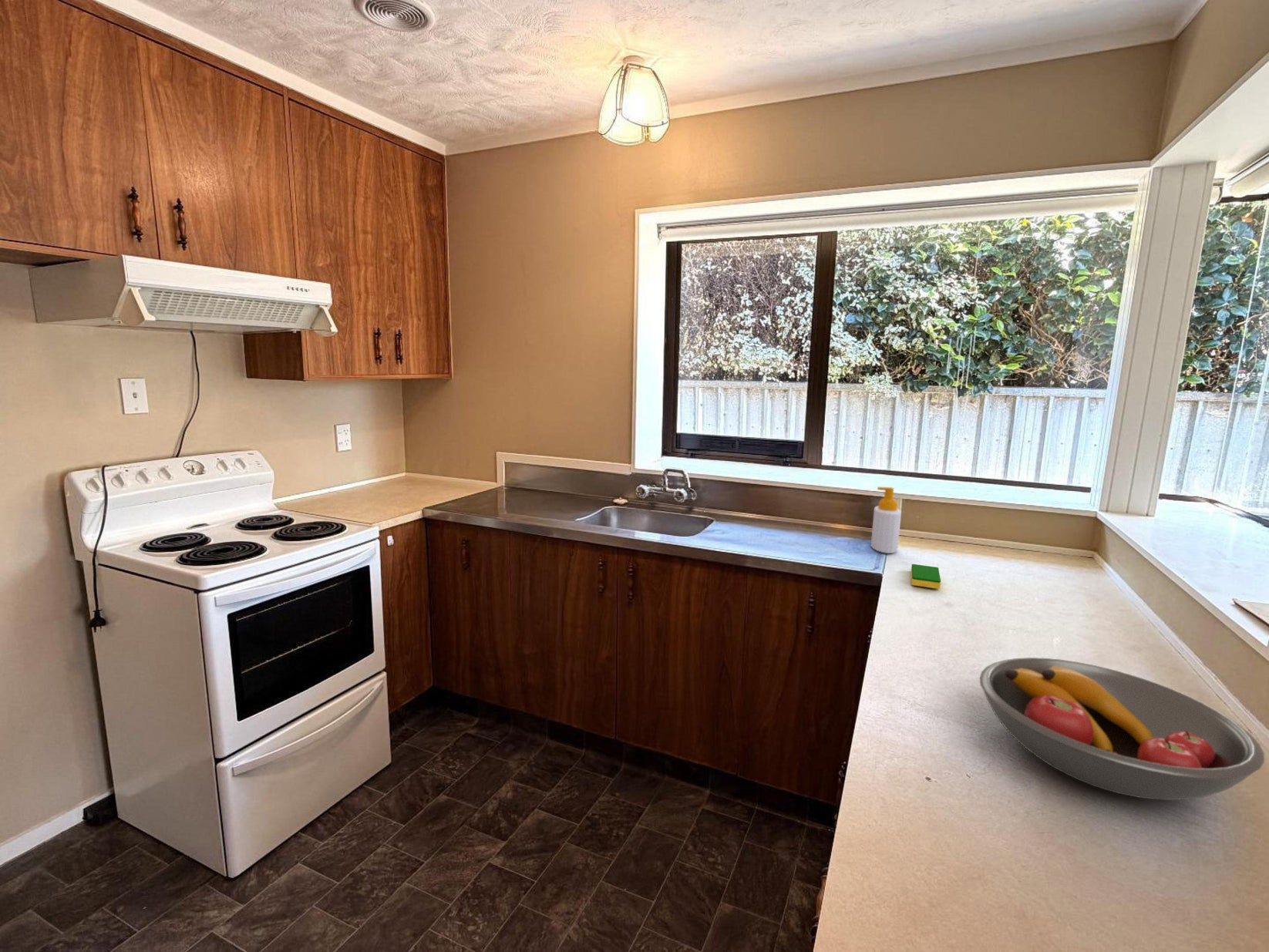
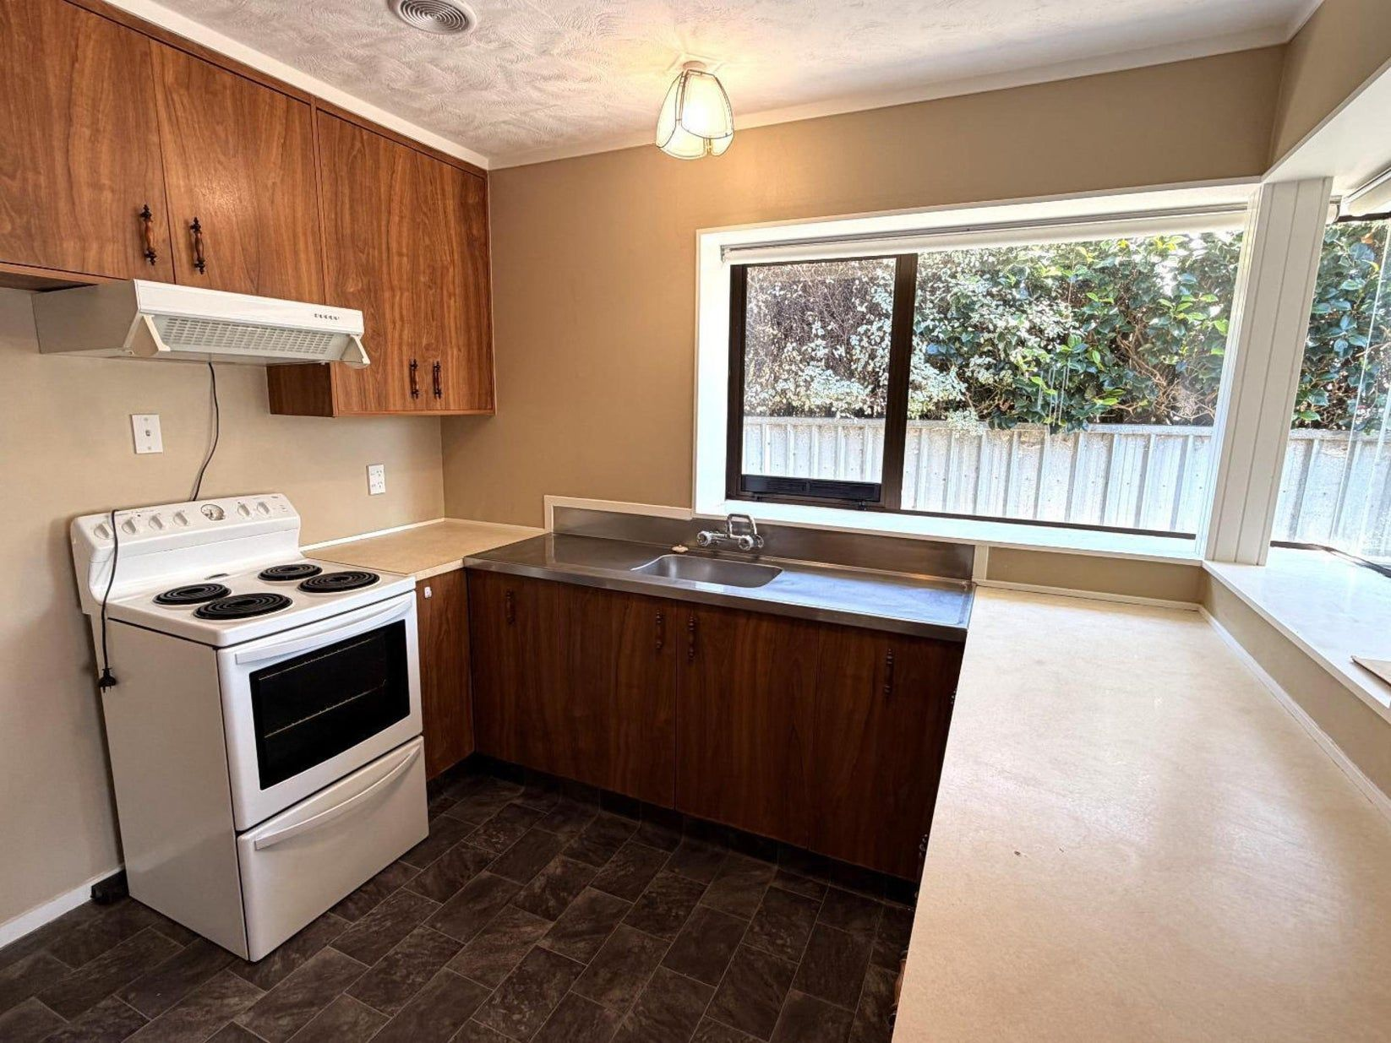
- dish sponge [911,563,941,590]
- fruit bowl [978,657,1265,801]
- soap bottle [870,486,902,554]
